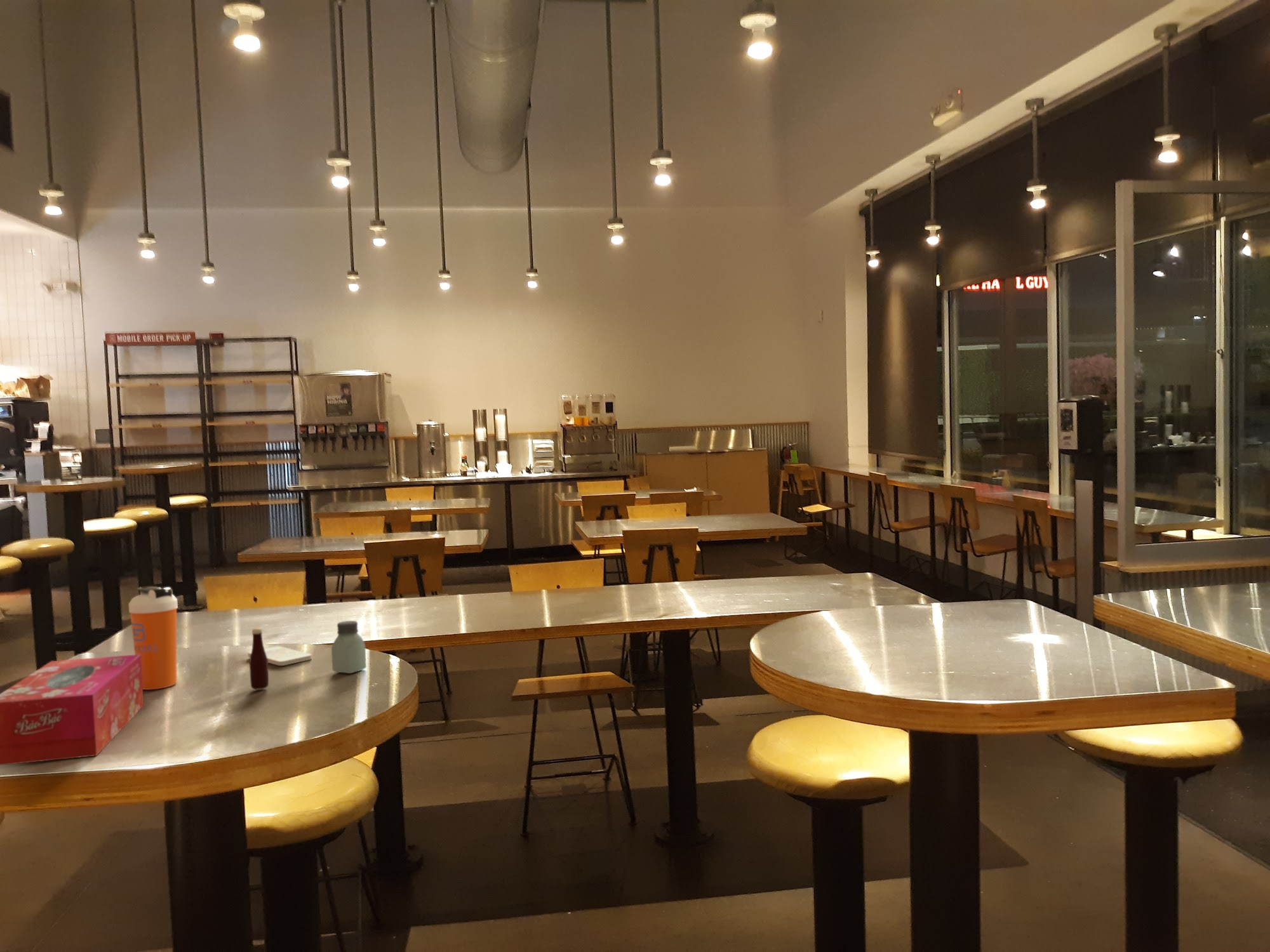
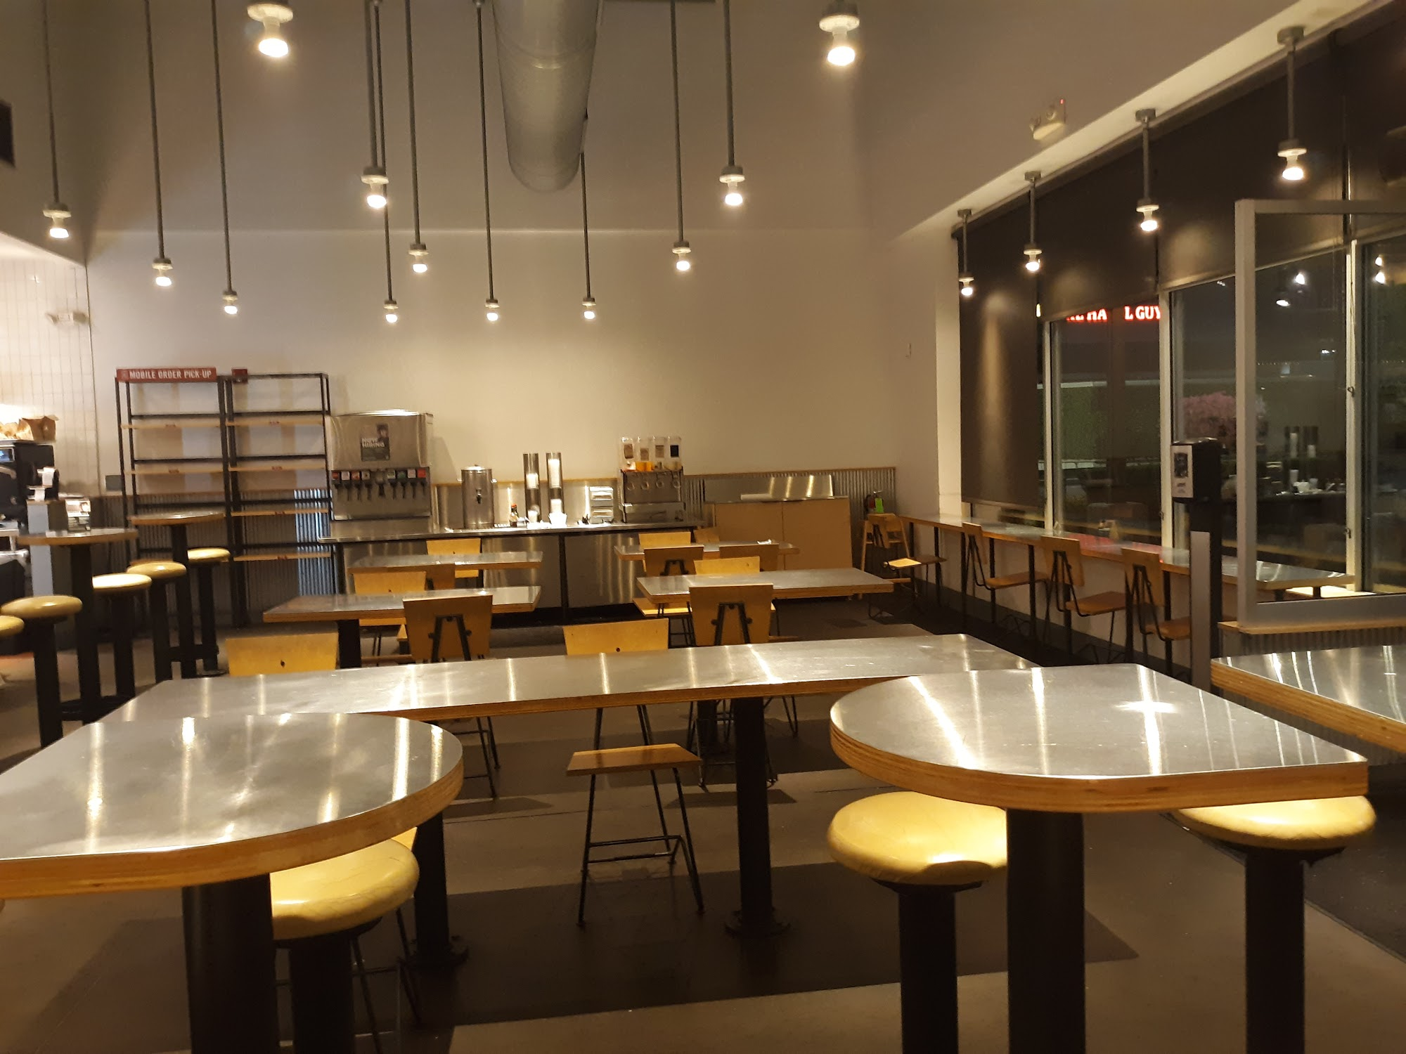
- shaker bottle [128,586,178,691]
- saltshaker [331,620,367,674]
- tabasco sauce [249,627,269,690]
- smartphone [247,645,312,666]
- tissue box [0,654,144,766]
